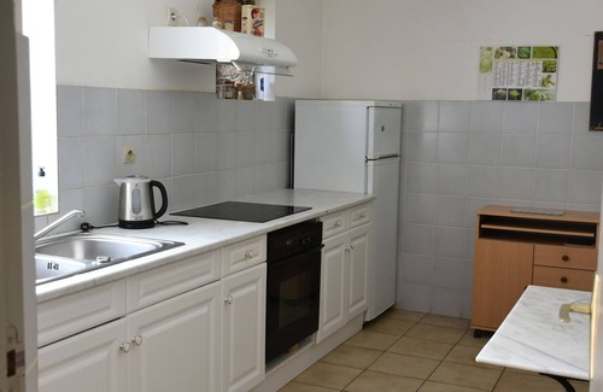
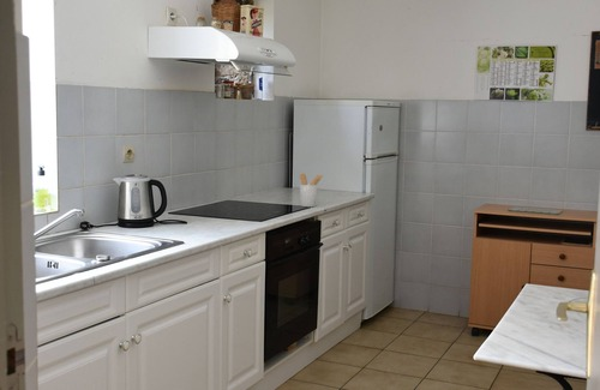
+ utensil holder [299,172,324,208]
